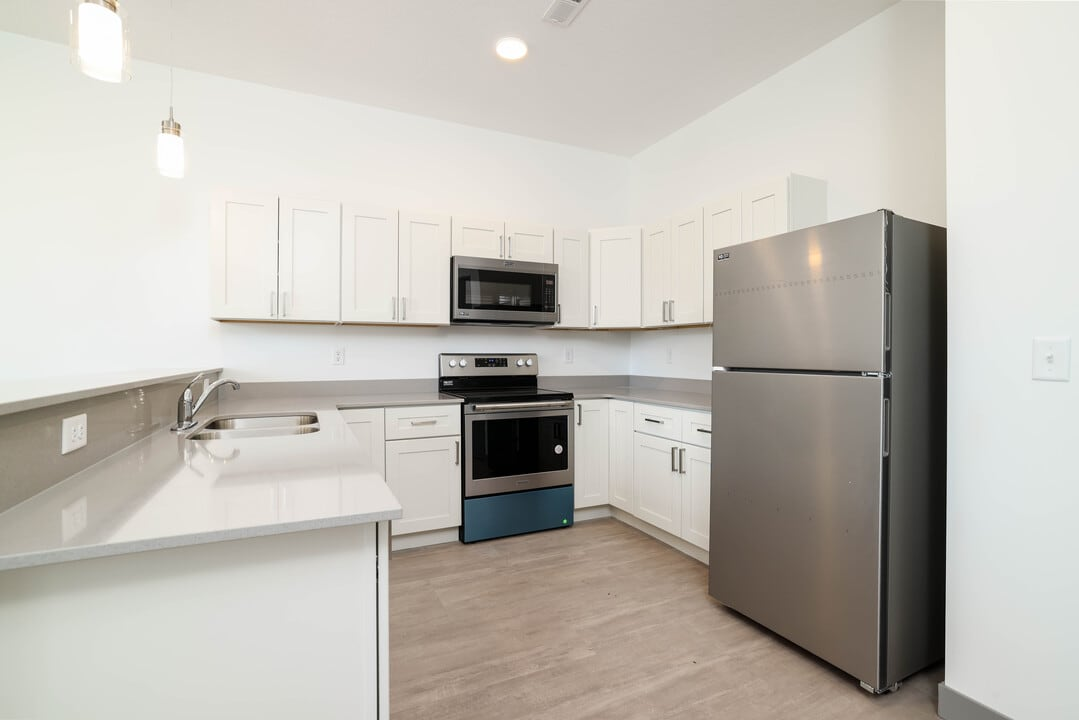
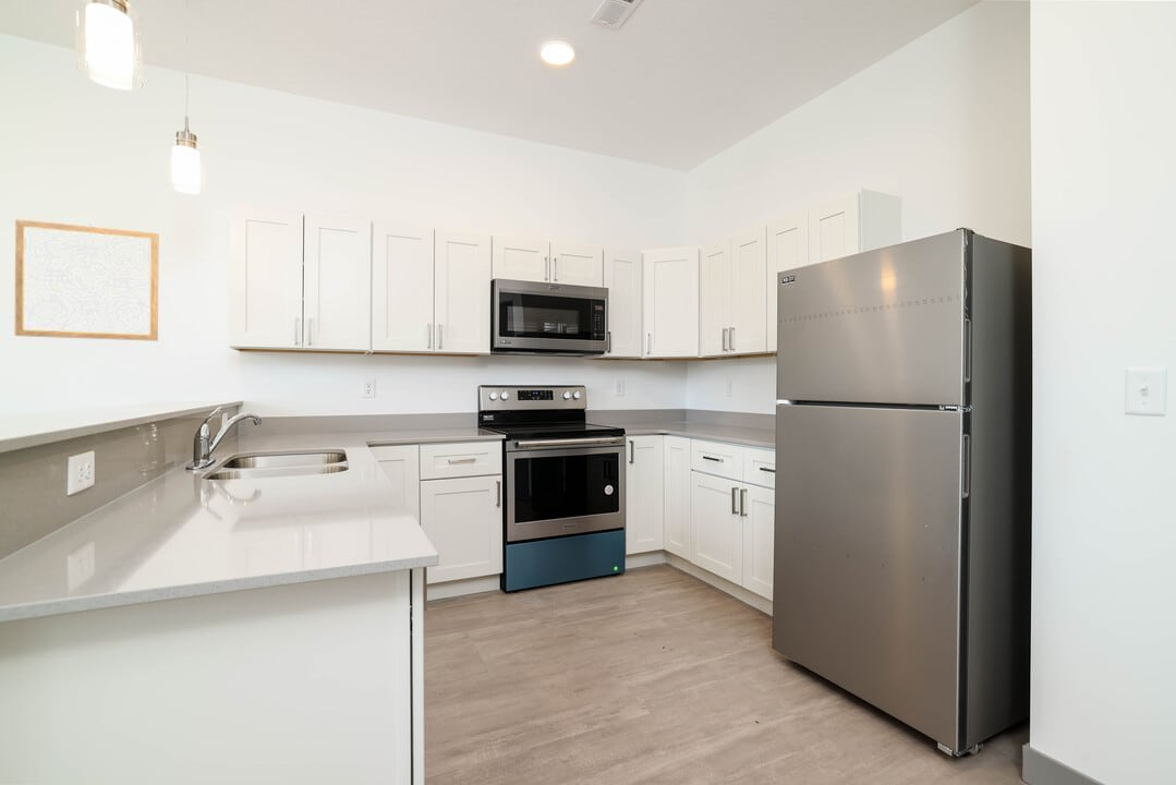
+ wall art [14,218,159,342]
